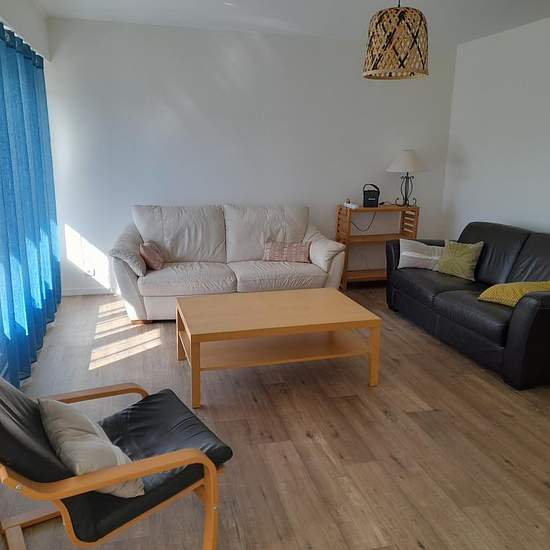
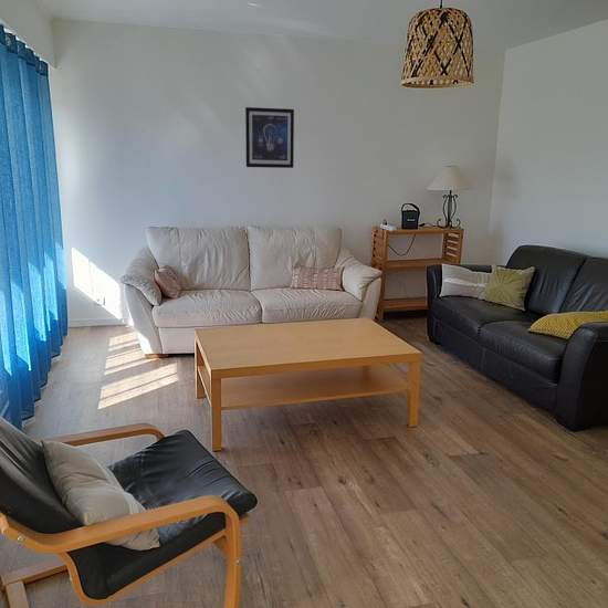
+ wall art [244,106,295,169]
